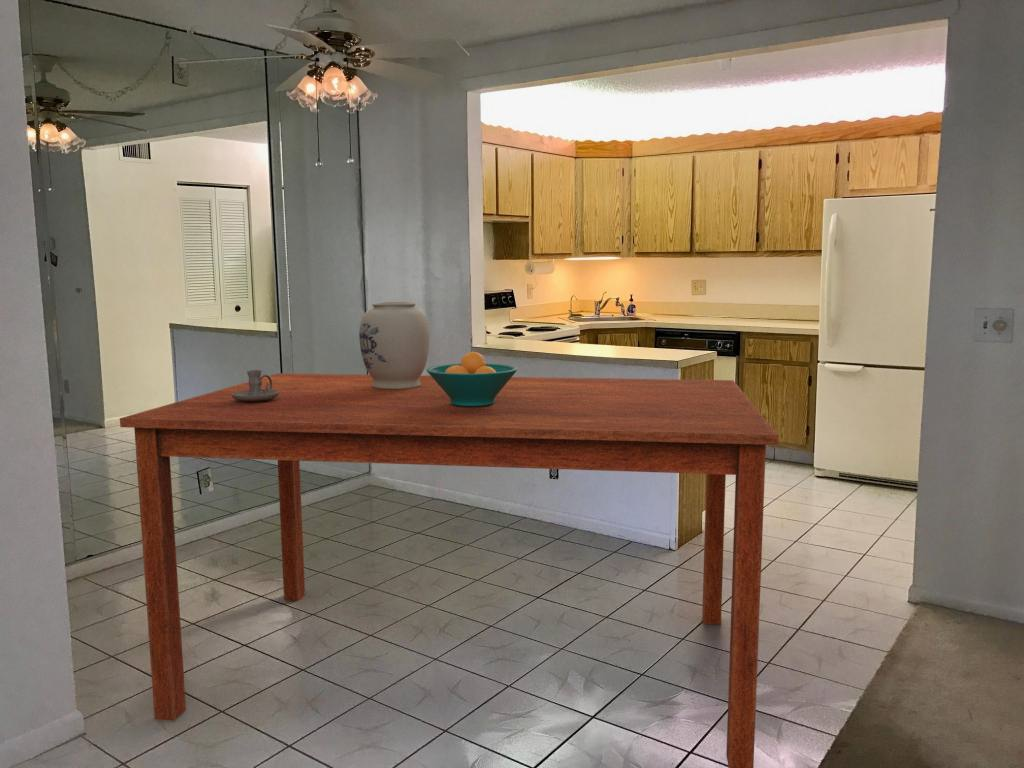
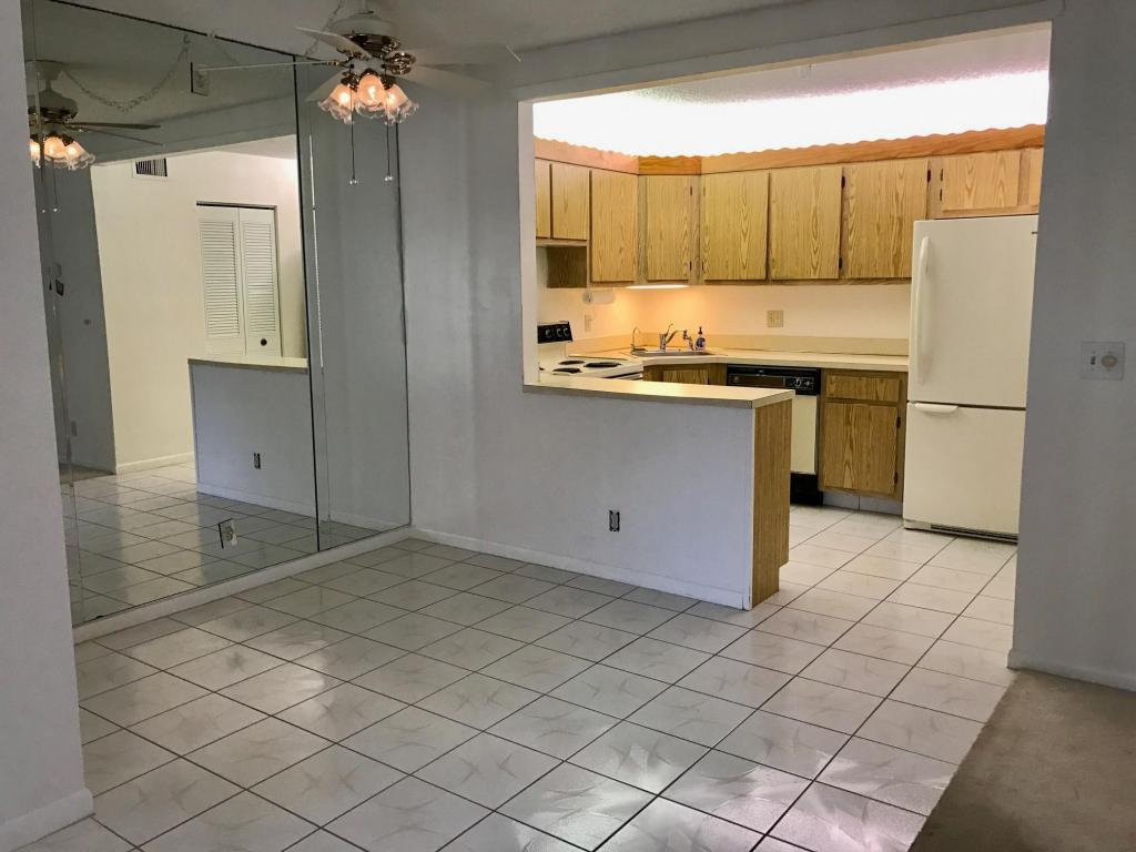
- candle holder [231,369,279,402]
- fruit bowl [426,351,519,407]
- dining table [119,372,780,768]
- vase [358,301,431,389]
